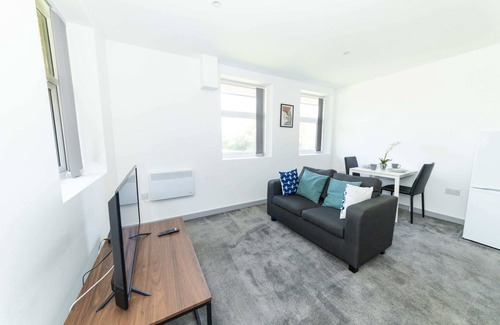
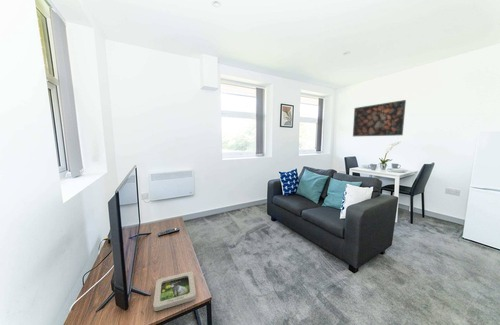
+ picture frame [152,271,197,312]
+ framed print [352,99,407,137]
